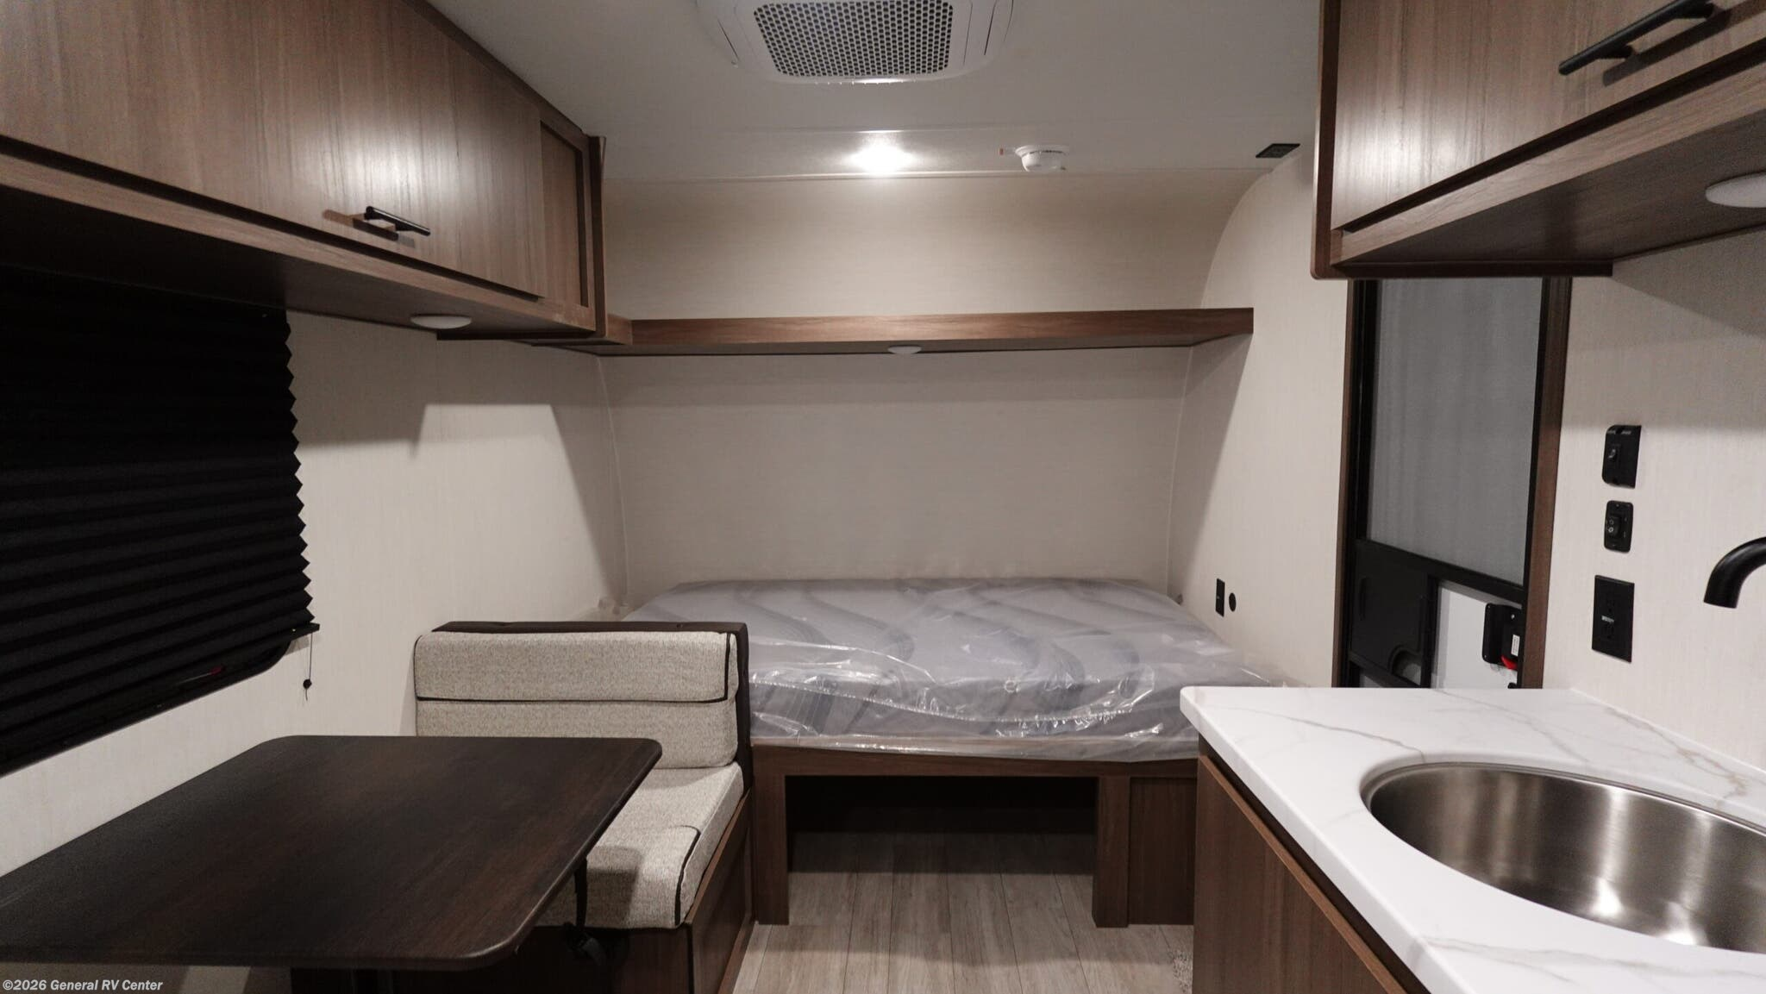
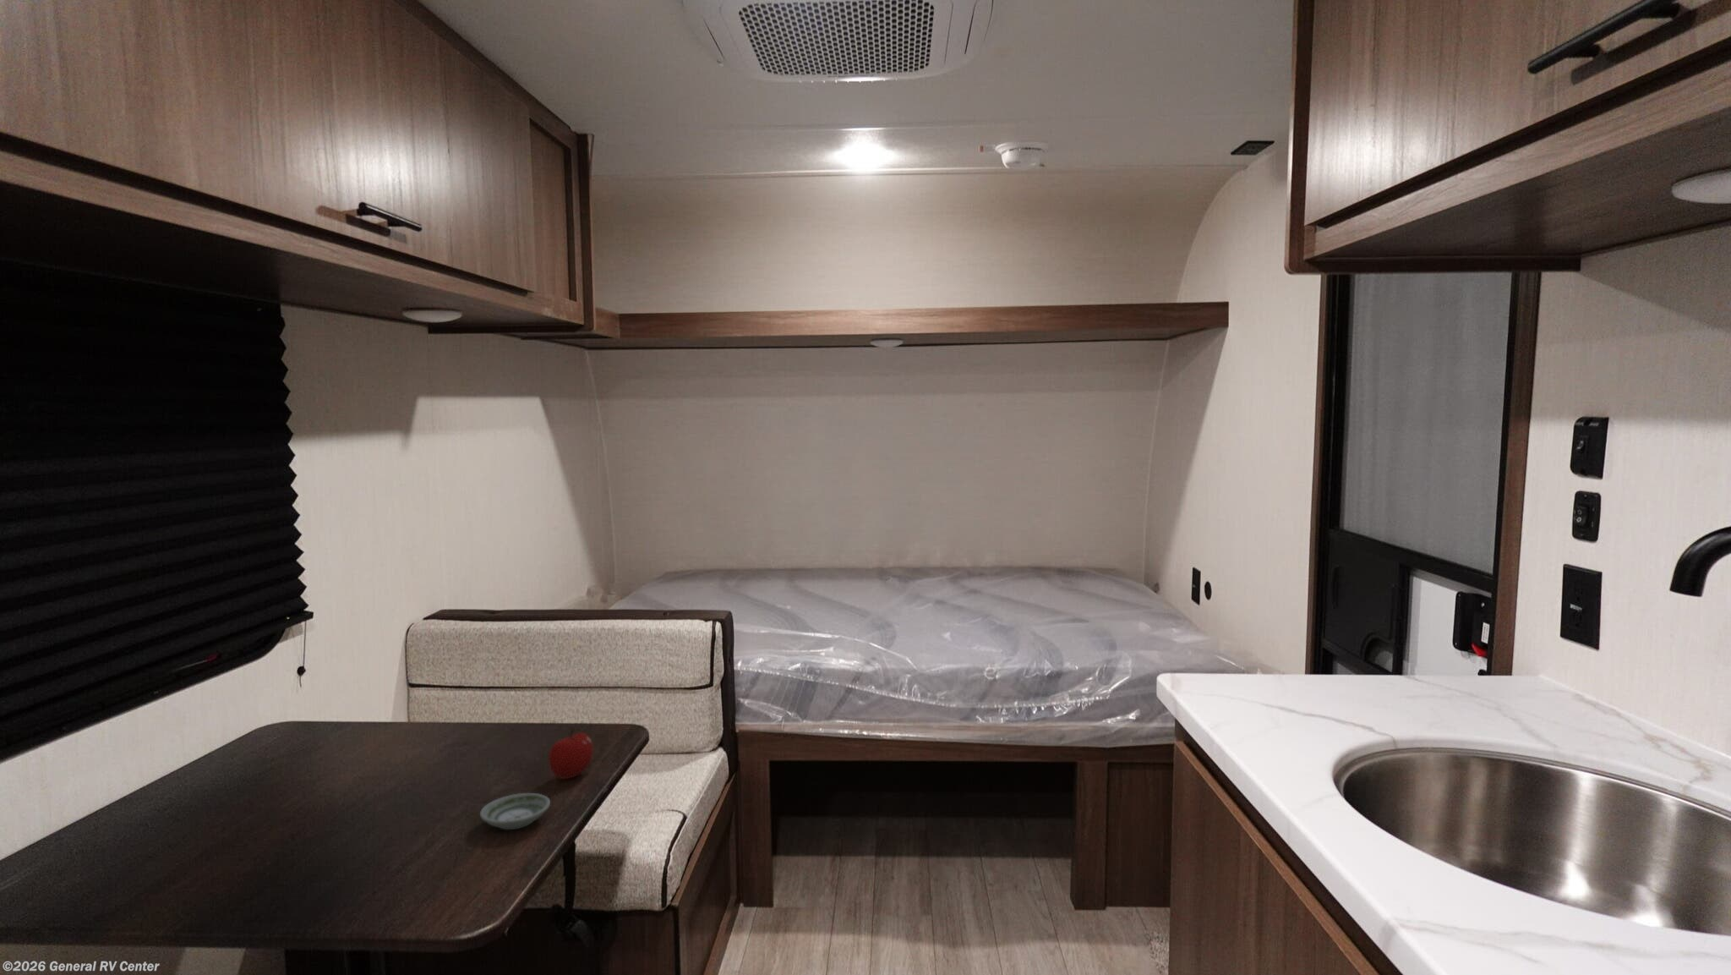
+ saucer [479,792,552,830]
+ apple [548,728,594,780]
